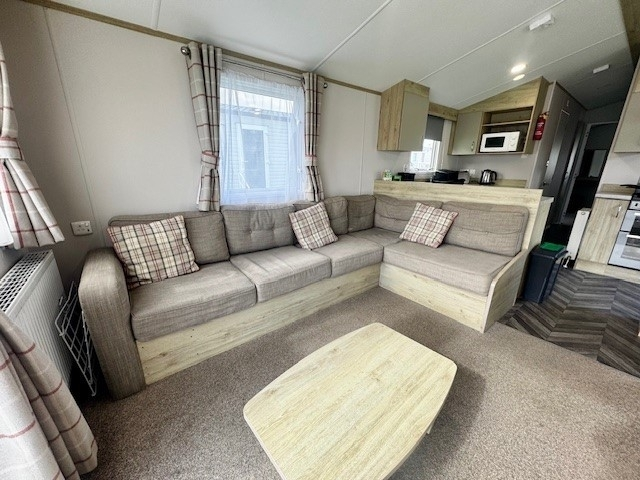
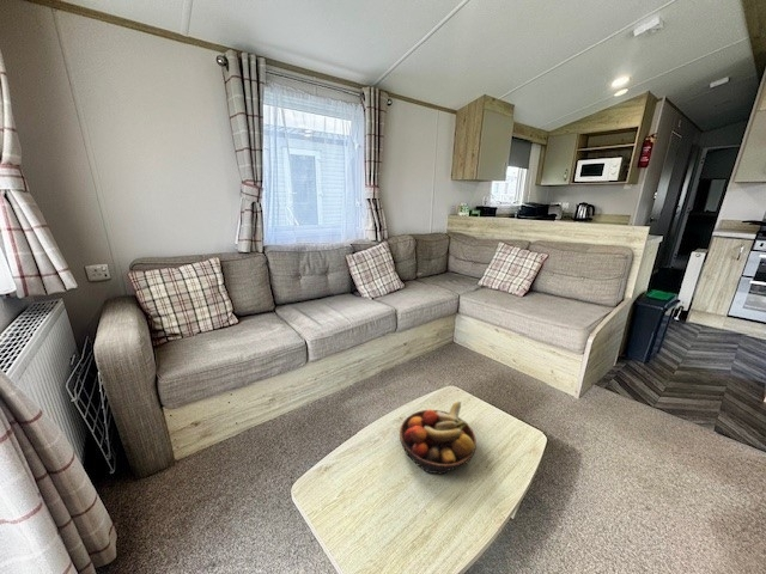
+ fruit bowl [399,401,478,475]
